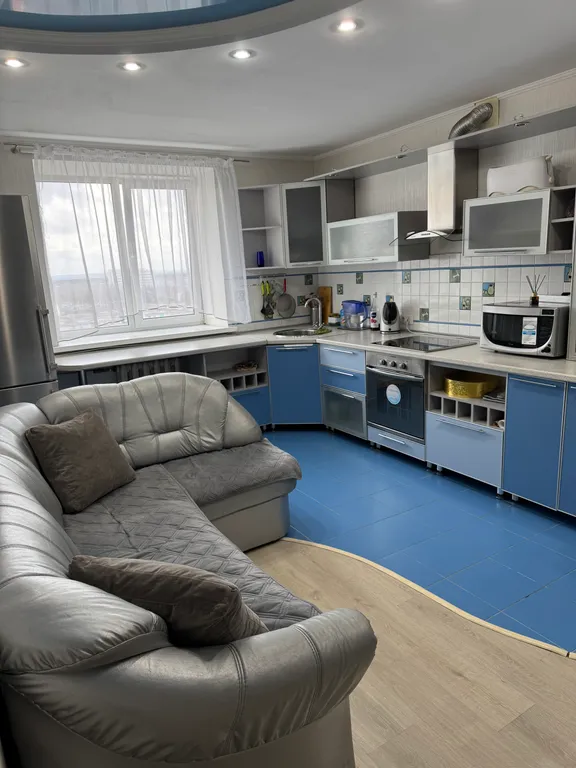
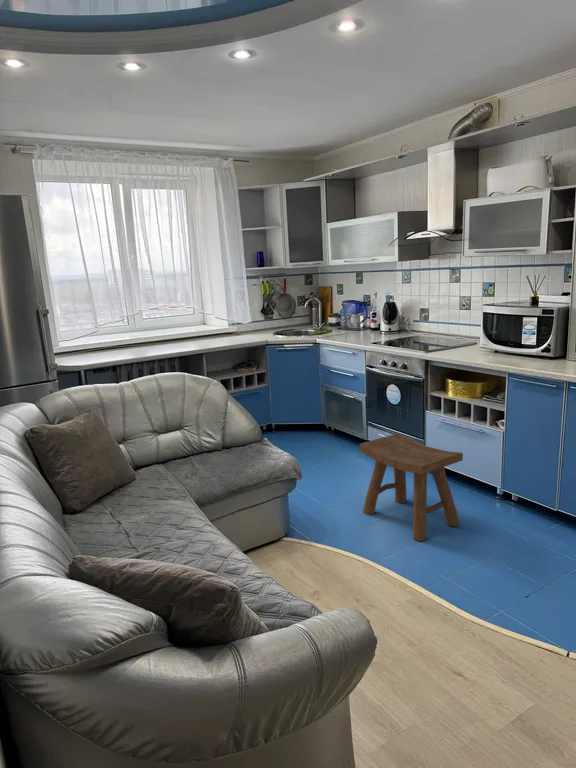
+ stool [358,432,464,542]
